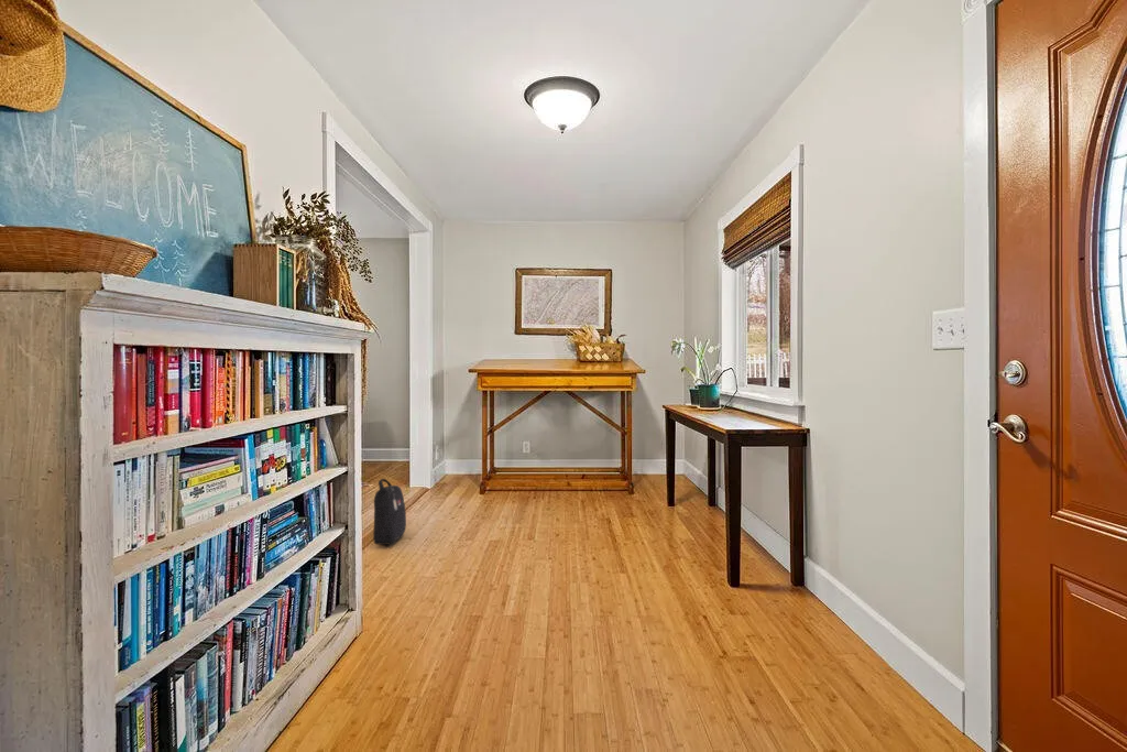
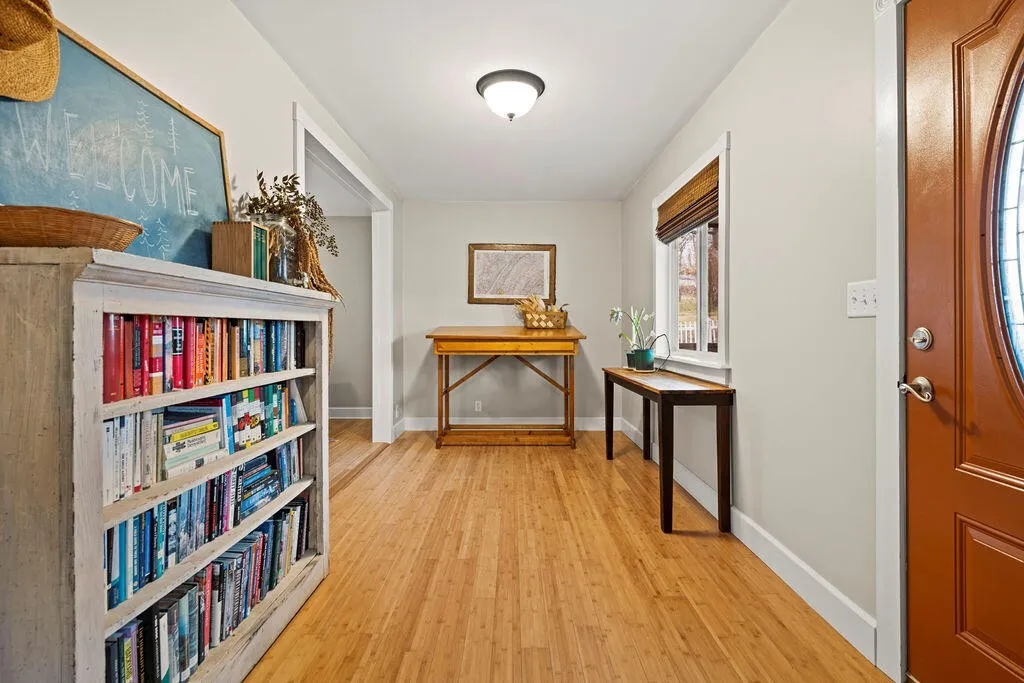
- backpack [372,478,407,546]
